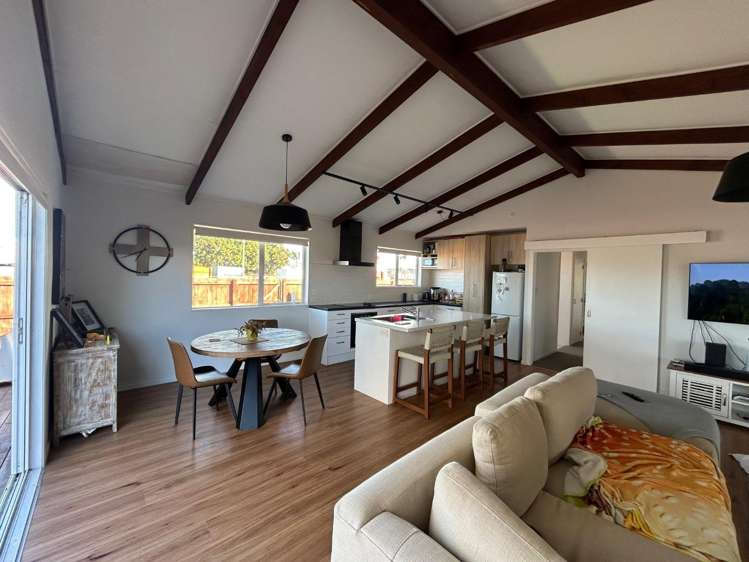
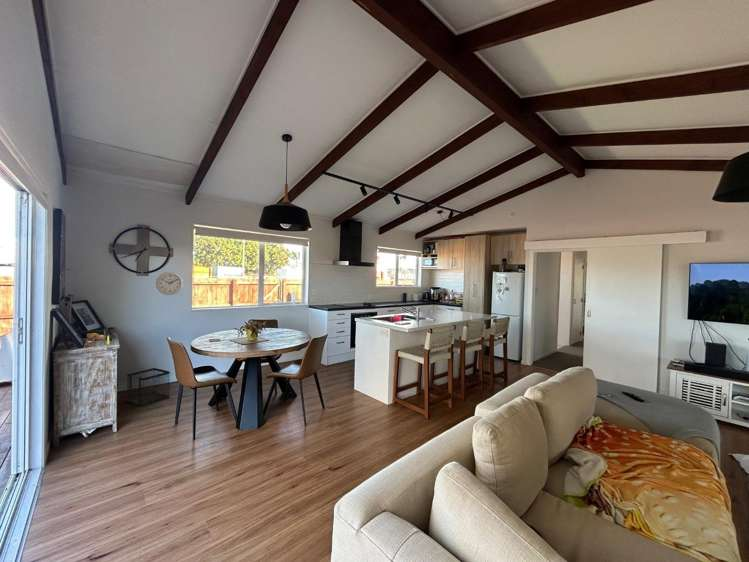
+ wastebasket [126,367,171,407]
+ wall clock [155,271,184,296]
